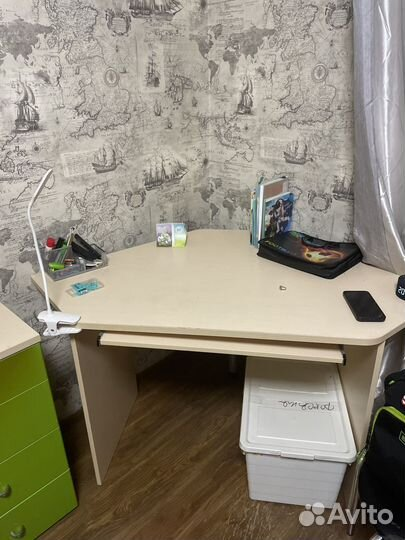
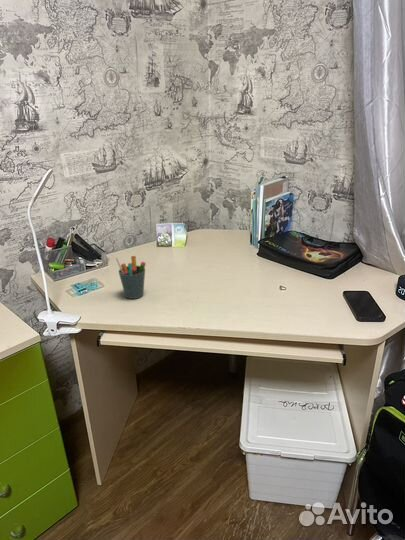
+ pen holder [115,255,147,300]
